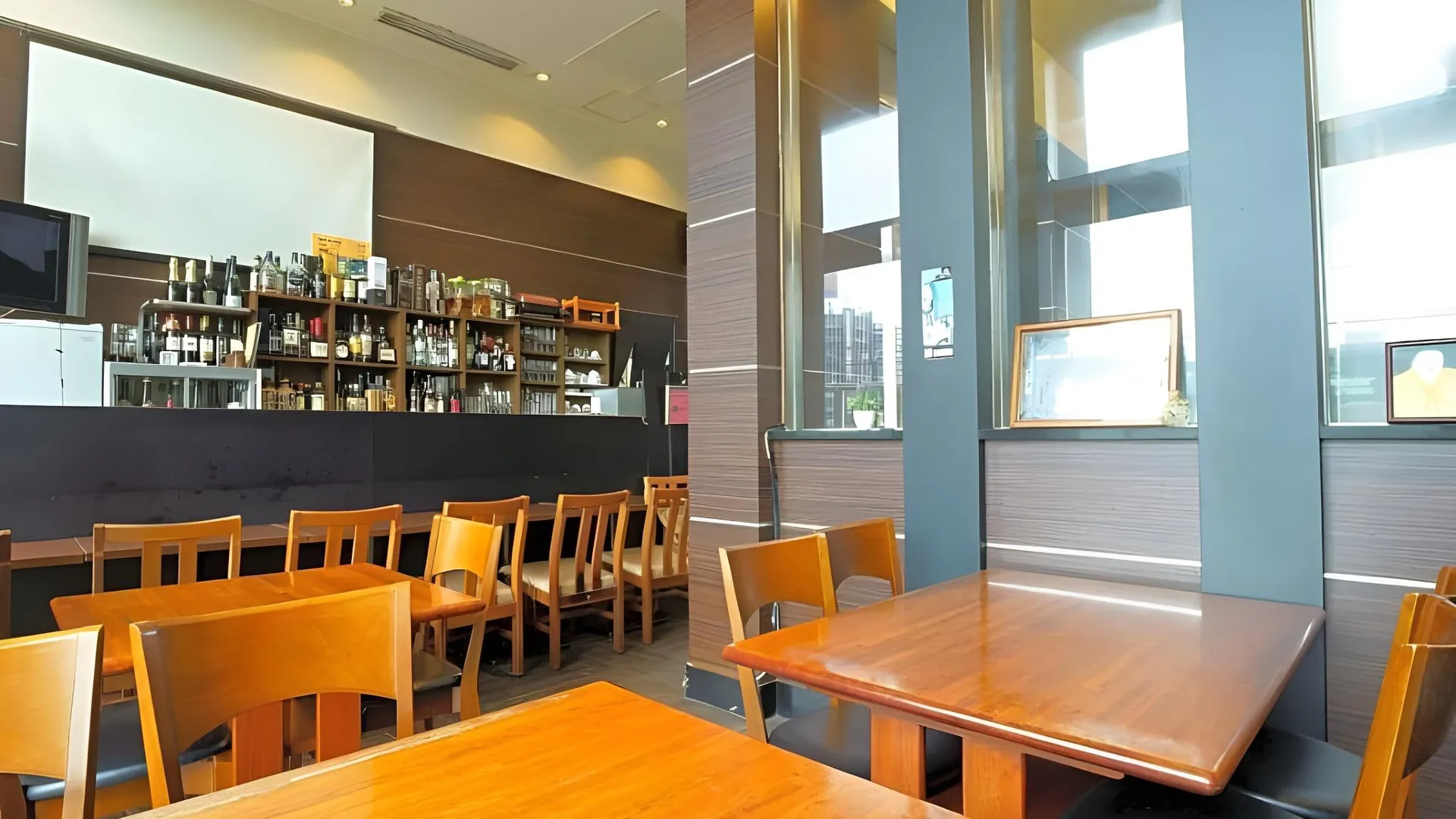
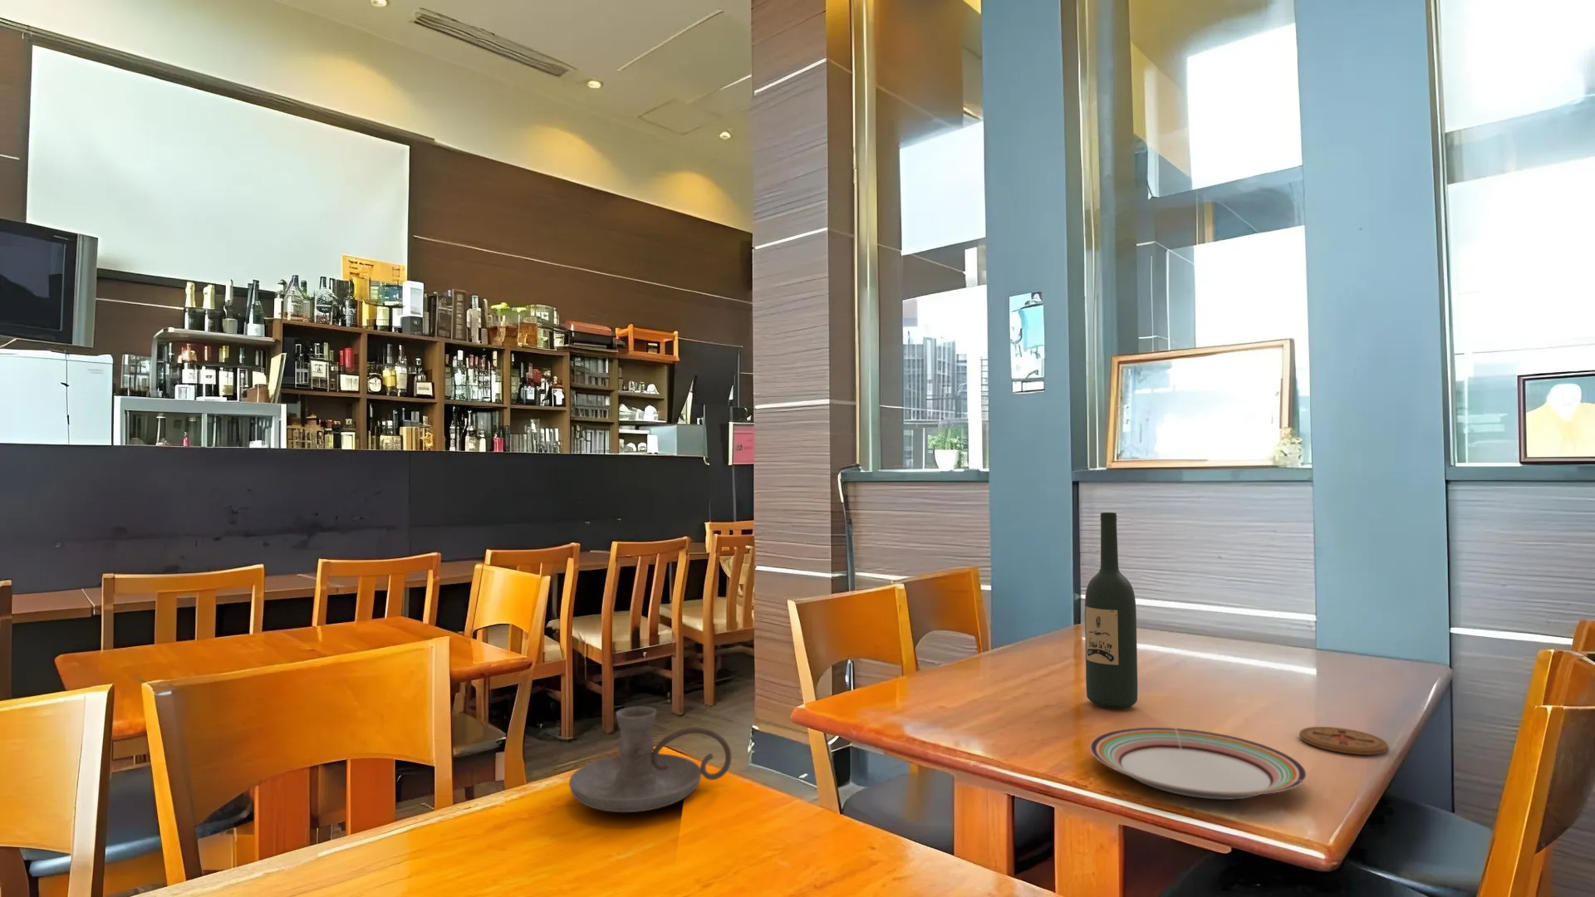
+ plate [1089,727,1308,801]
+ coaster [1298,726,1389,756]
+ candle holder [569,706,732,813]
+ wine bottle [1085,511,1138,710]
